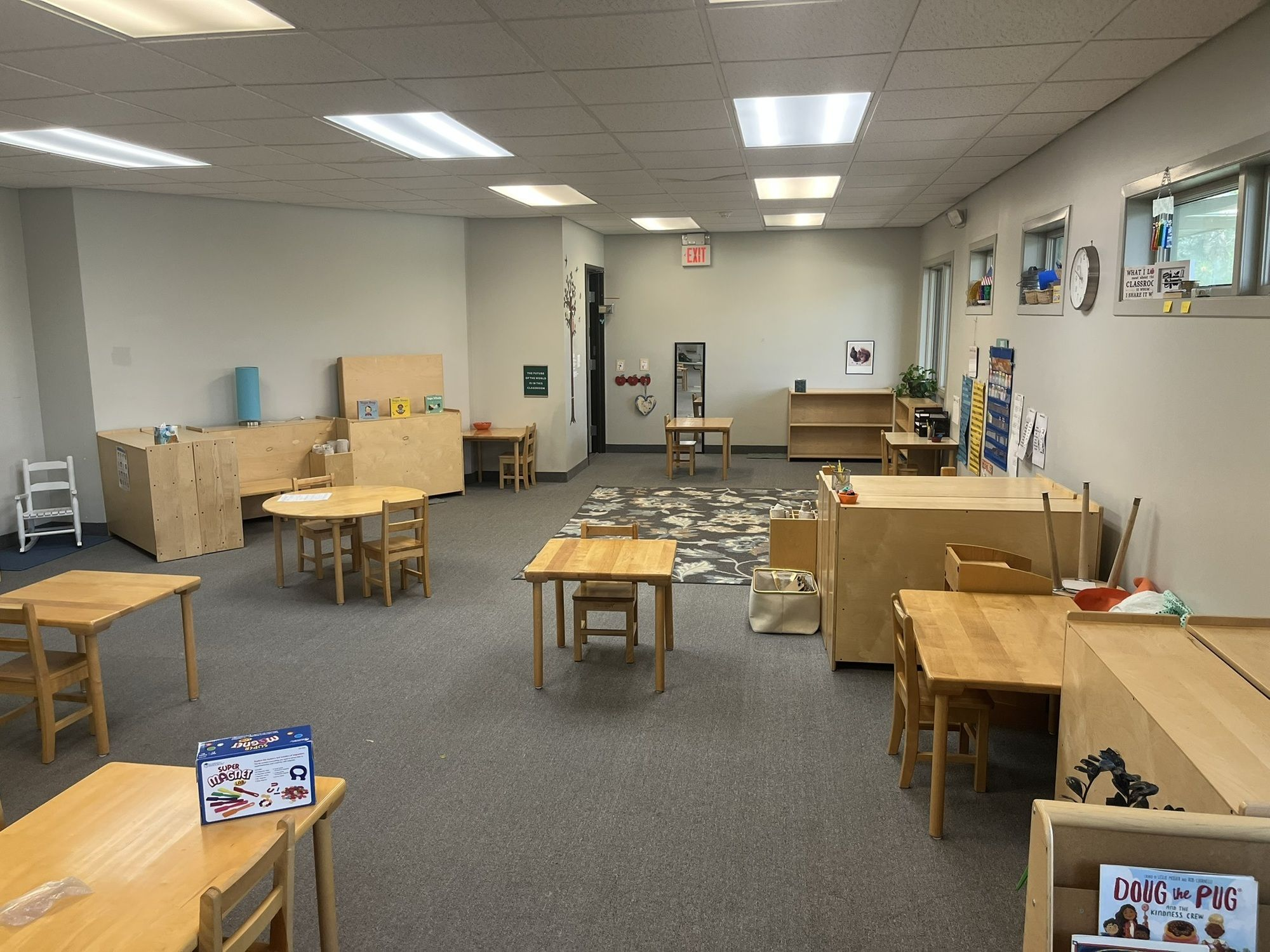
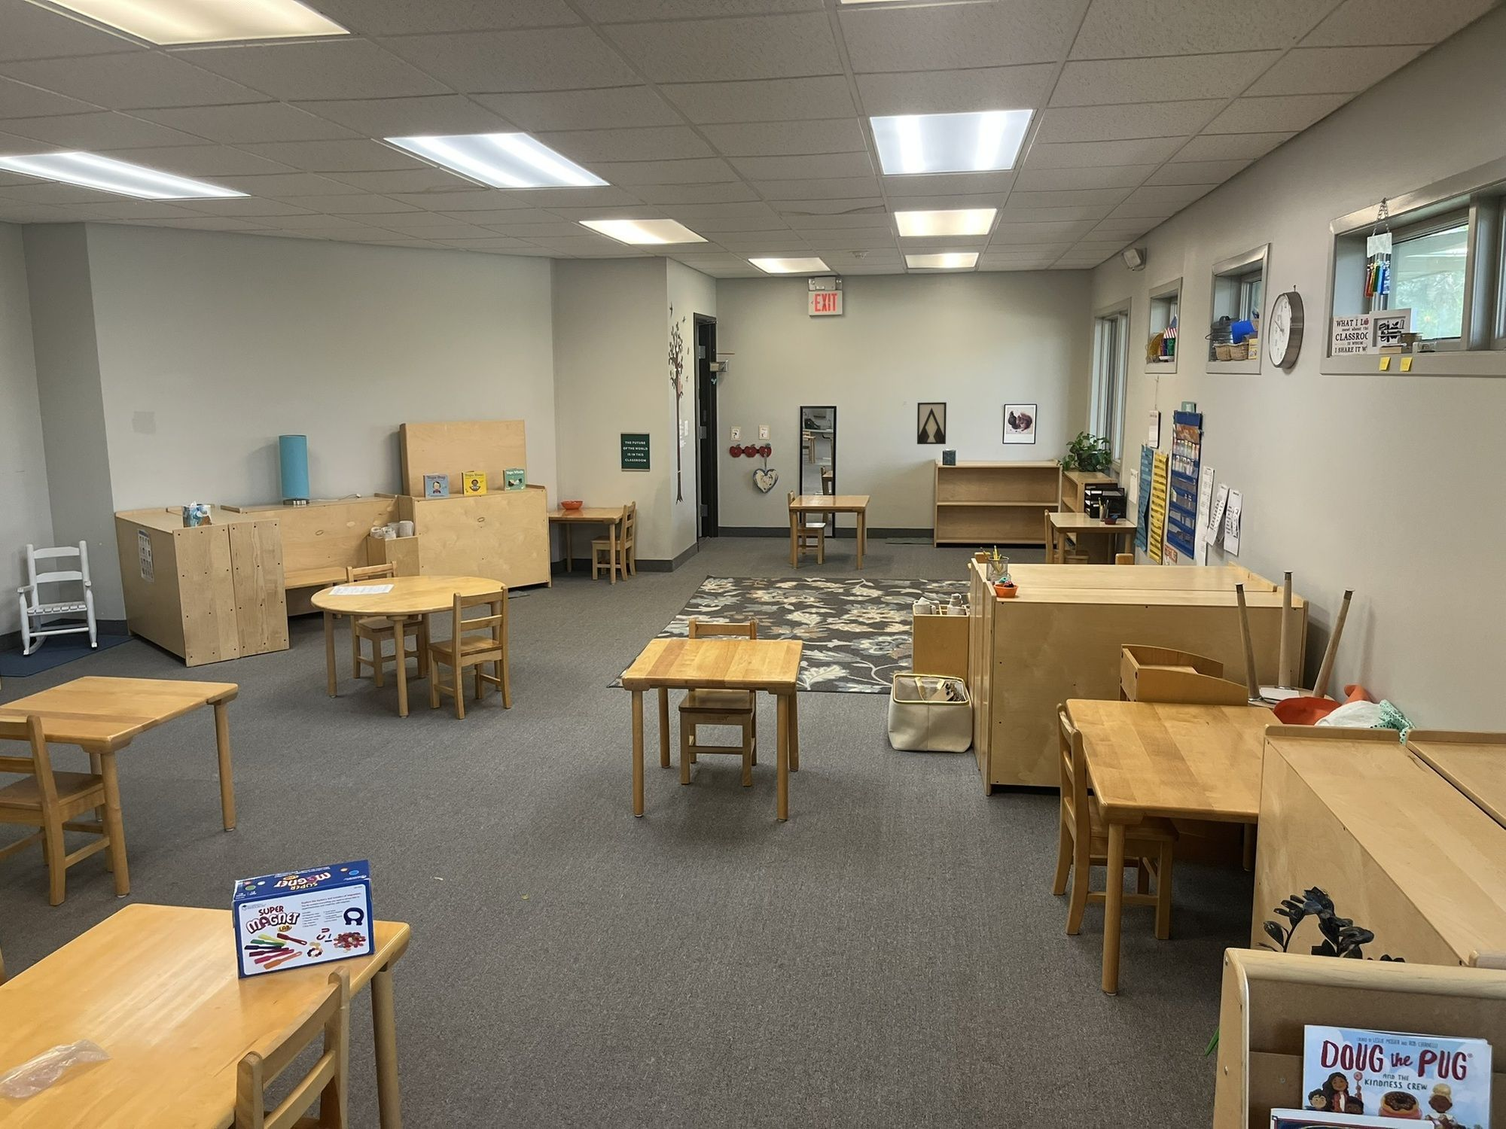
+ wall art [917,401,947,445]
